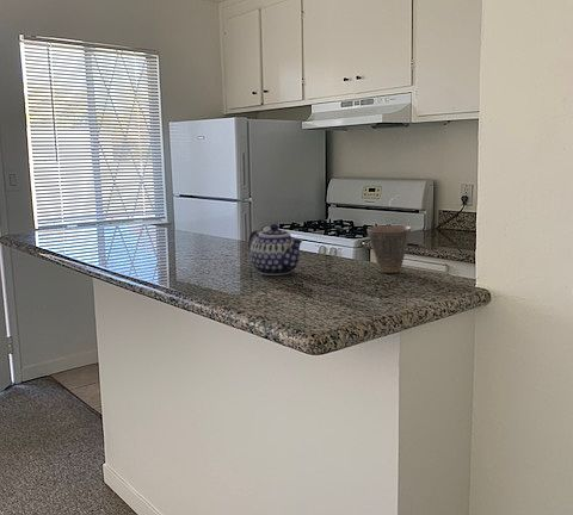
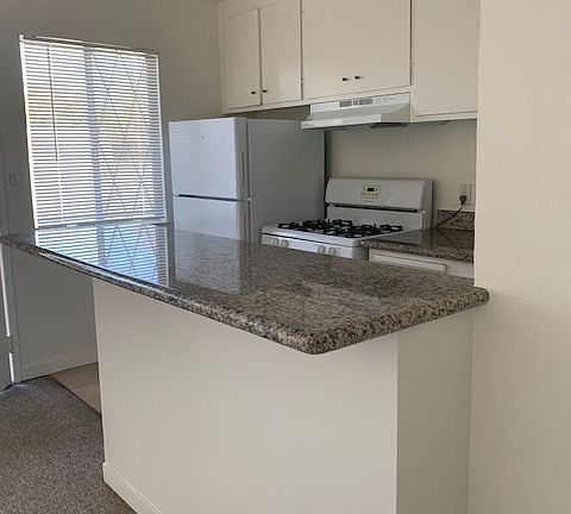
- cup [366,224,412,274]
- teapot [247,223,303,277]
